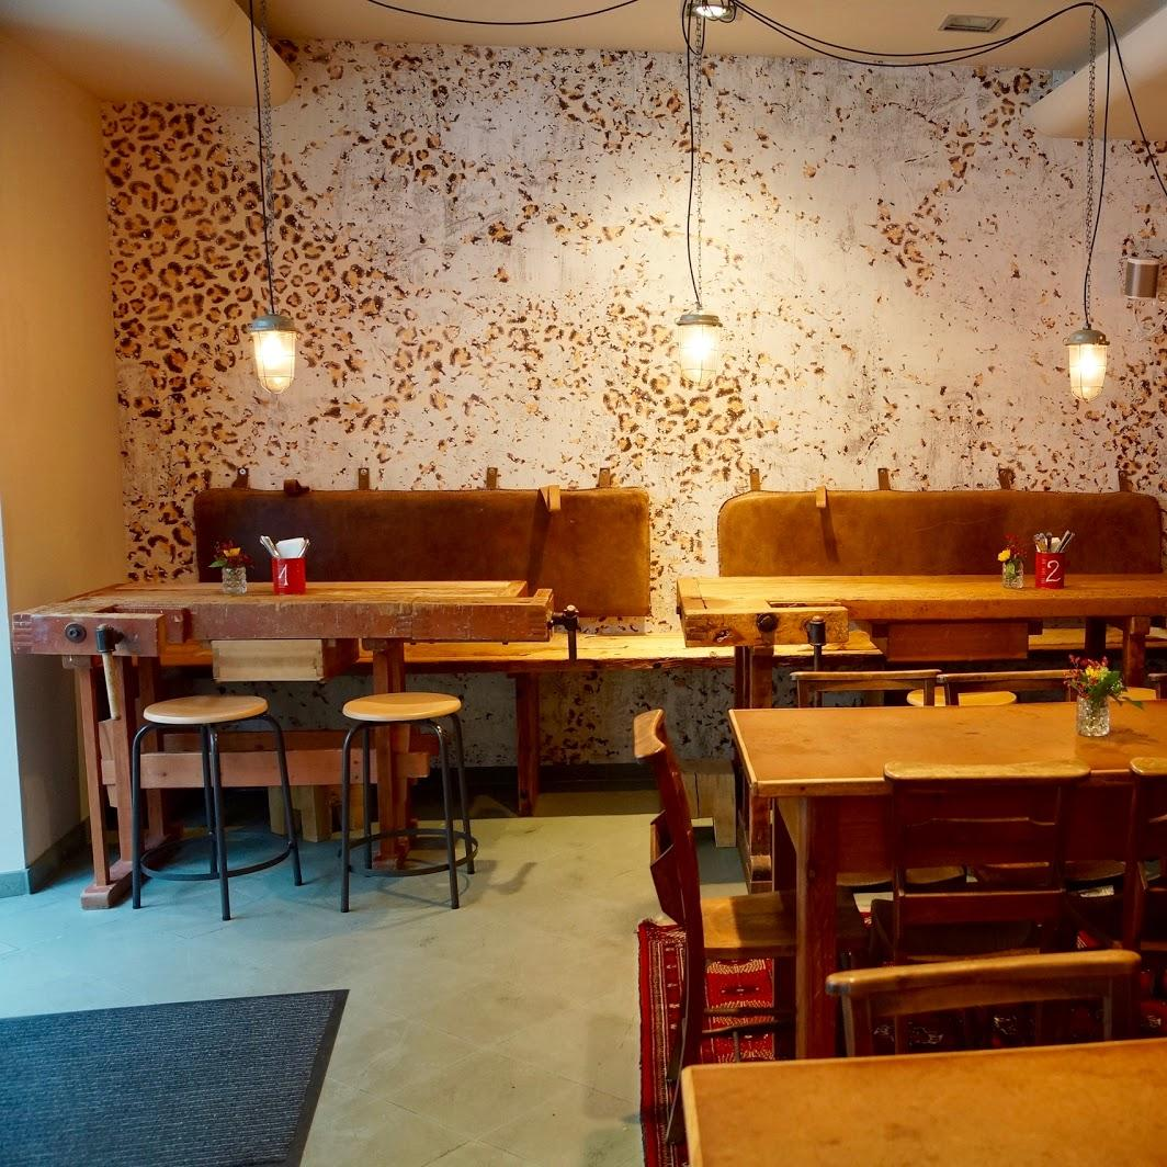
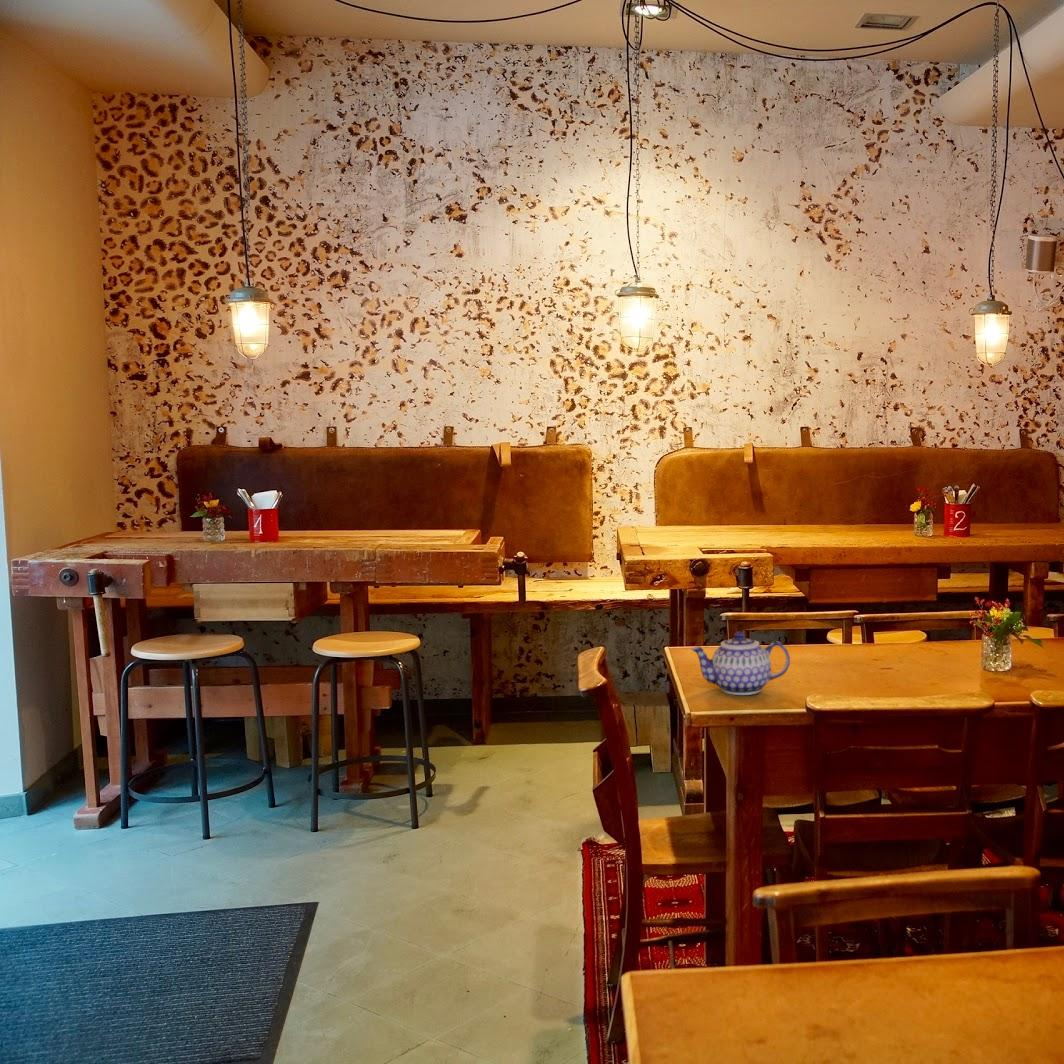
+ teapot [689,631,791,696]
